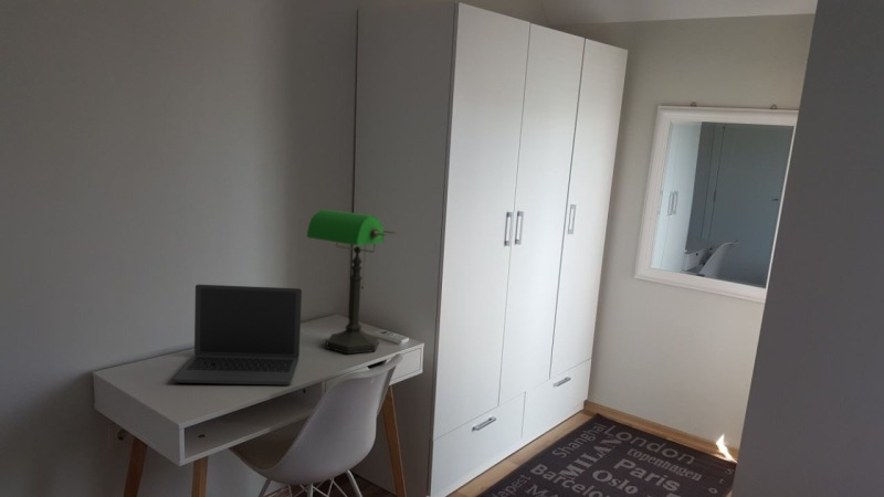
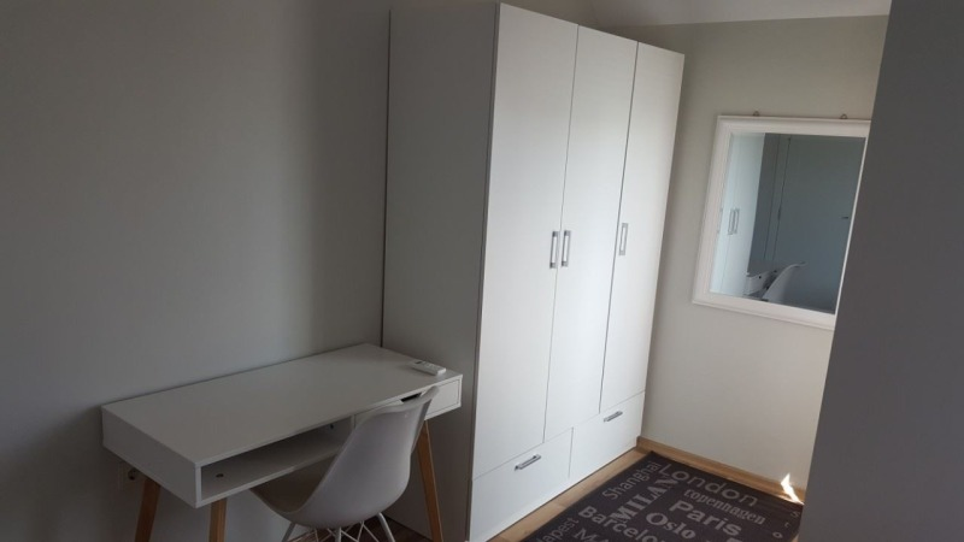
- desk lamp [306,209,399,355]
- laptop [172,284,303,385]
